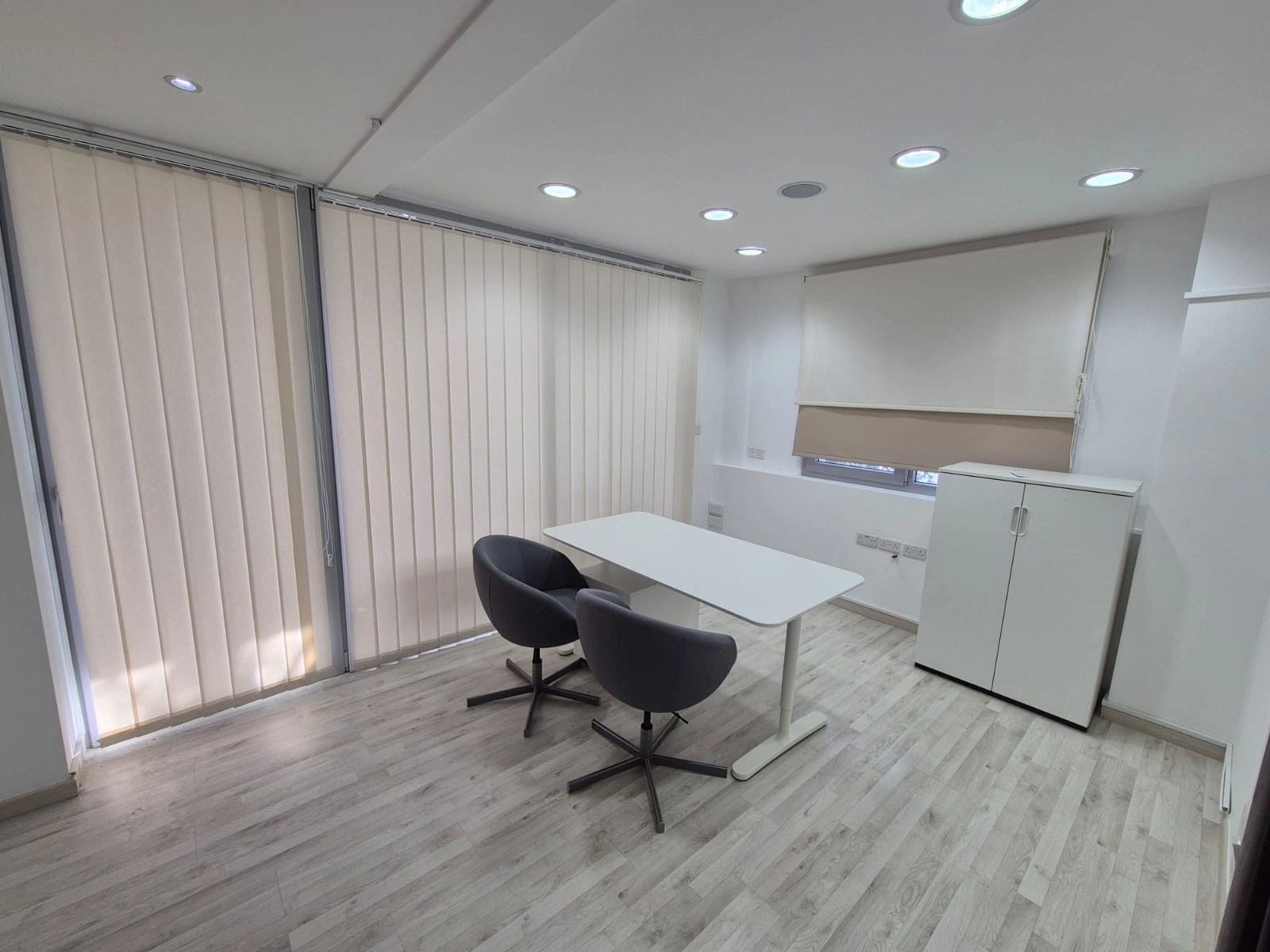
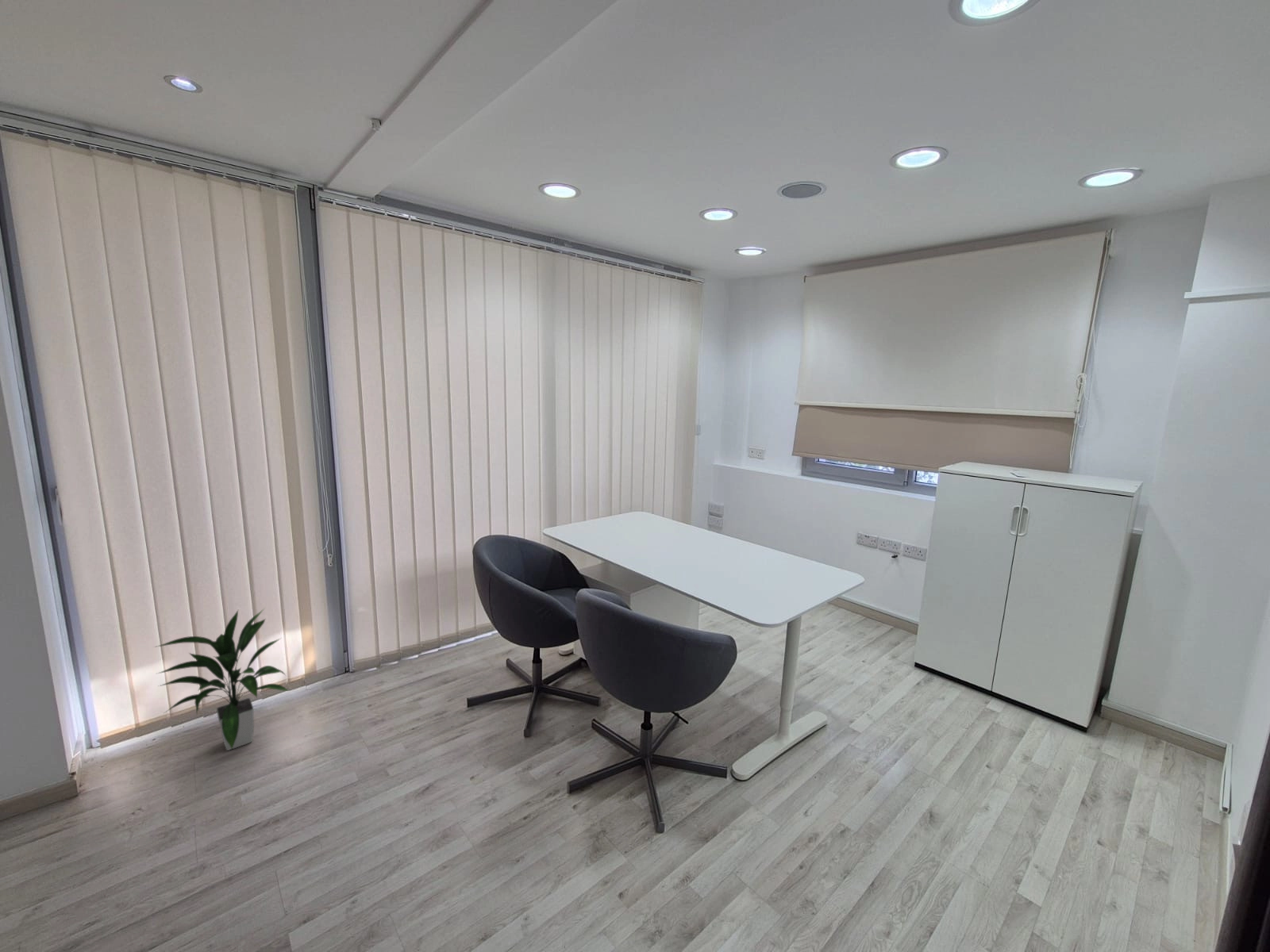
+ indoor plant [152,606,291,751]
